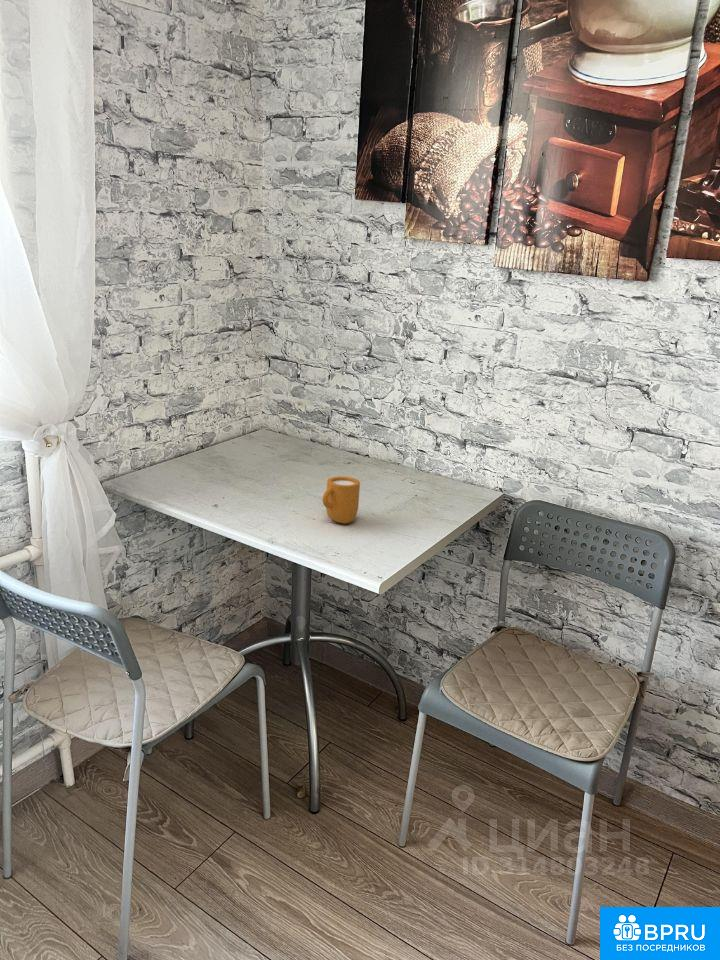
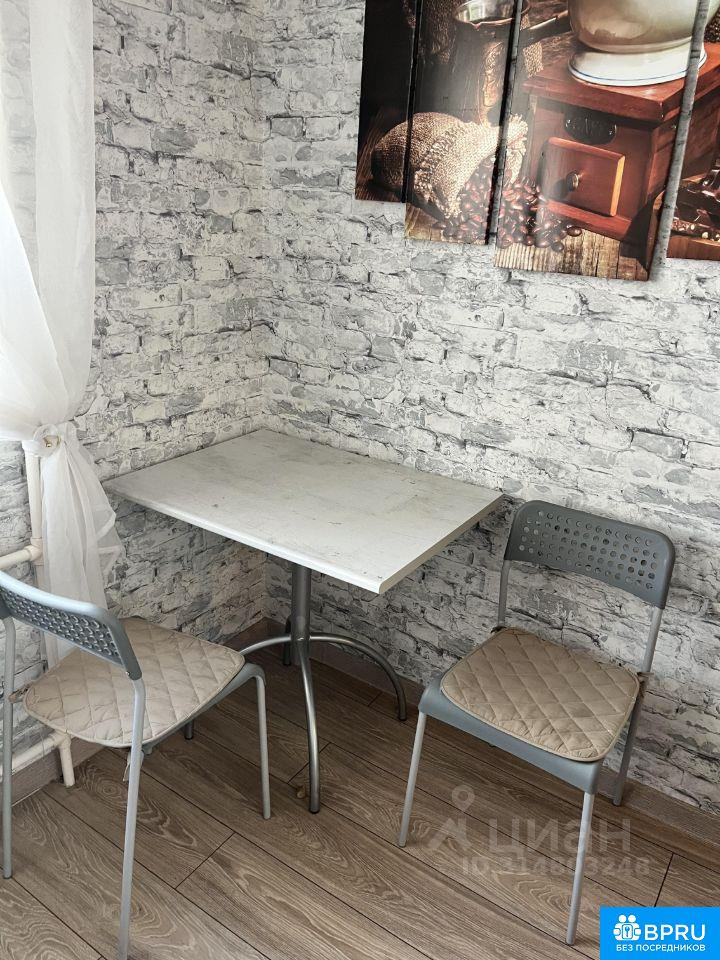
- mug [322,476,361,524]
